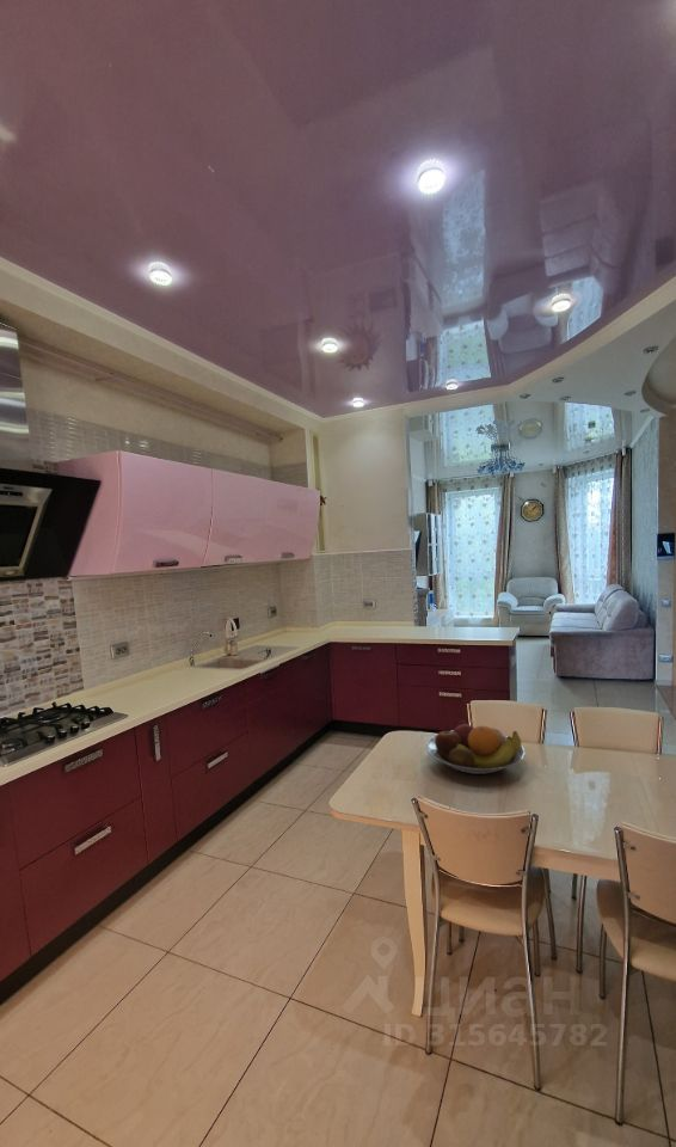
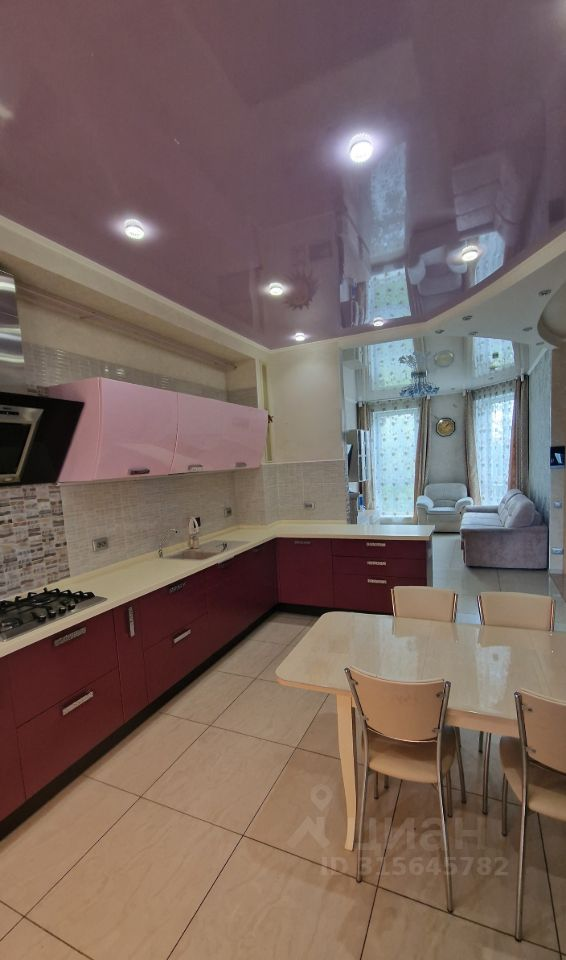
- fruit bowl [425,719,526,775]
